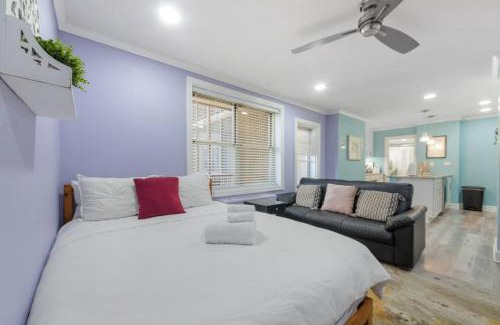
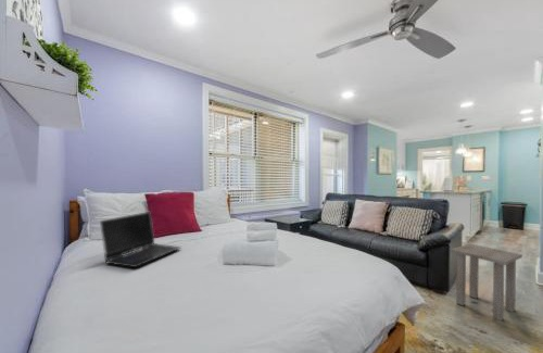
+ laptop computer [99,211,182,268]
+ side table [450,242,523,322]
